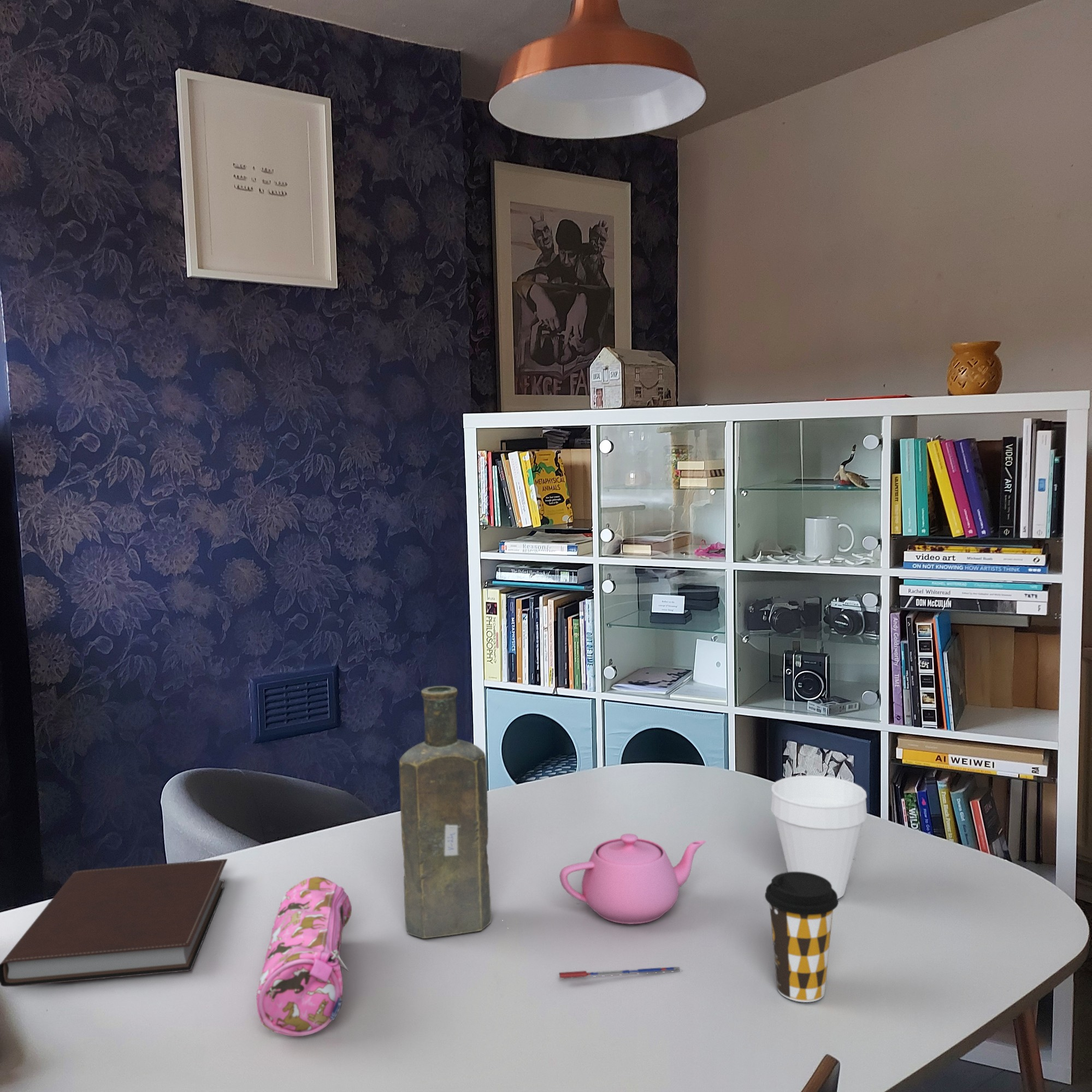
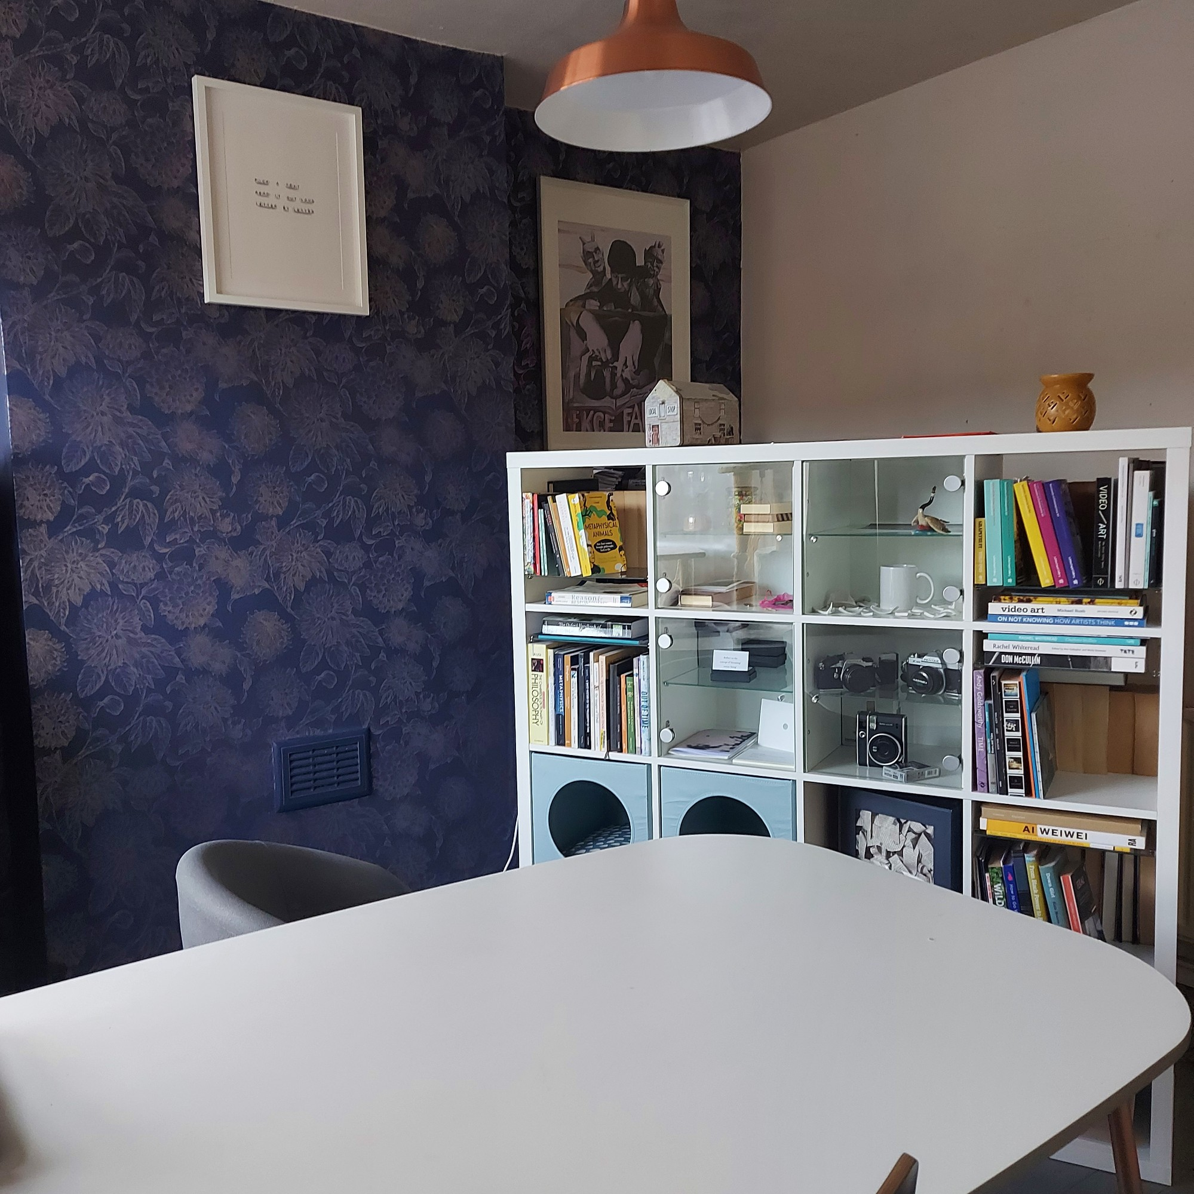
- bottle [398,686,492,939]
- pen [558,966,680,979]
- notebook [0,858,228,987]
- coffee cup [764,871,839,1003]
- cup [770,775,867,899]
- pencil case [256,876,352,1037]
- teapot [559,833,706,924]
